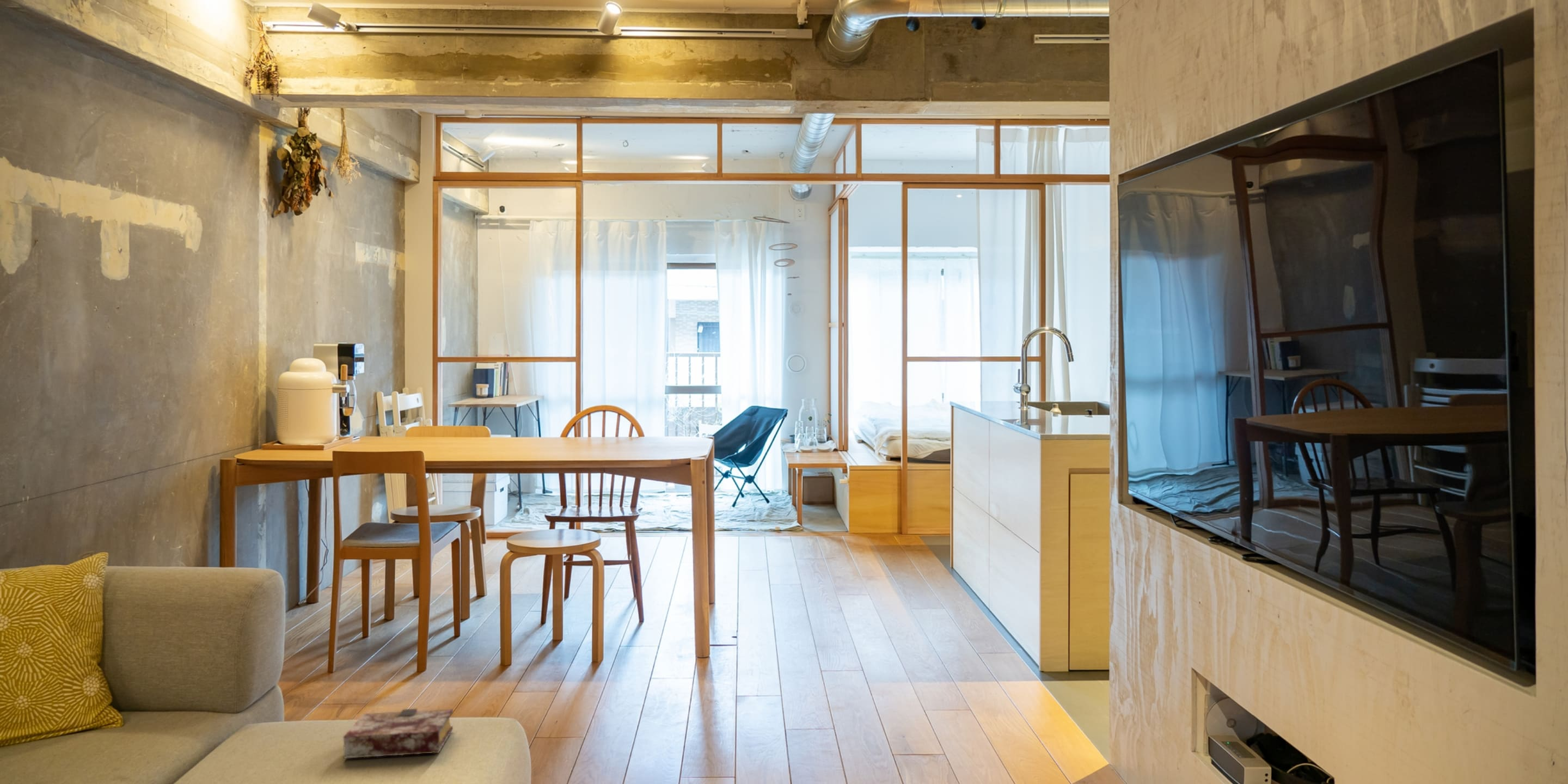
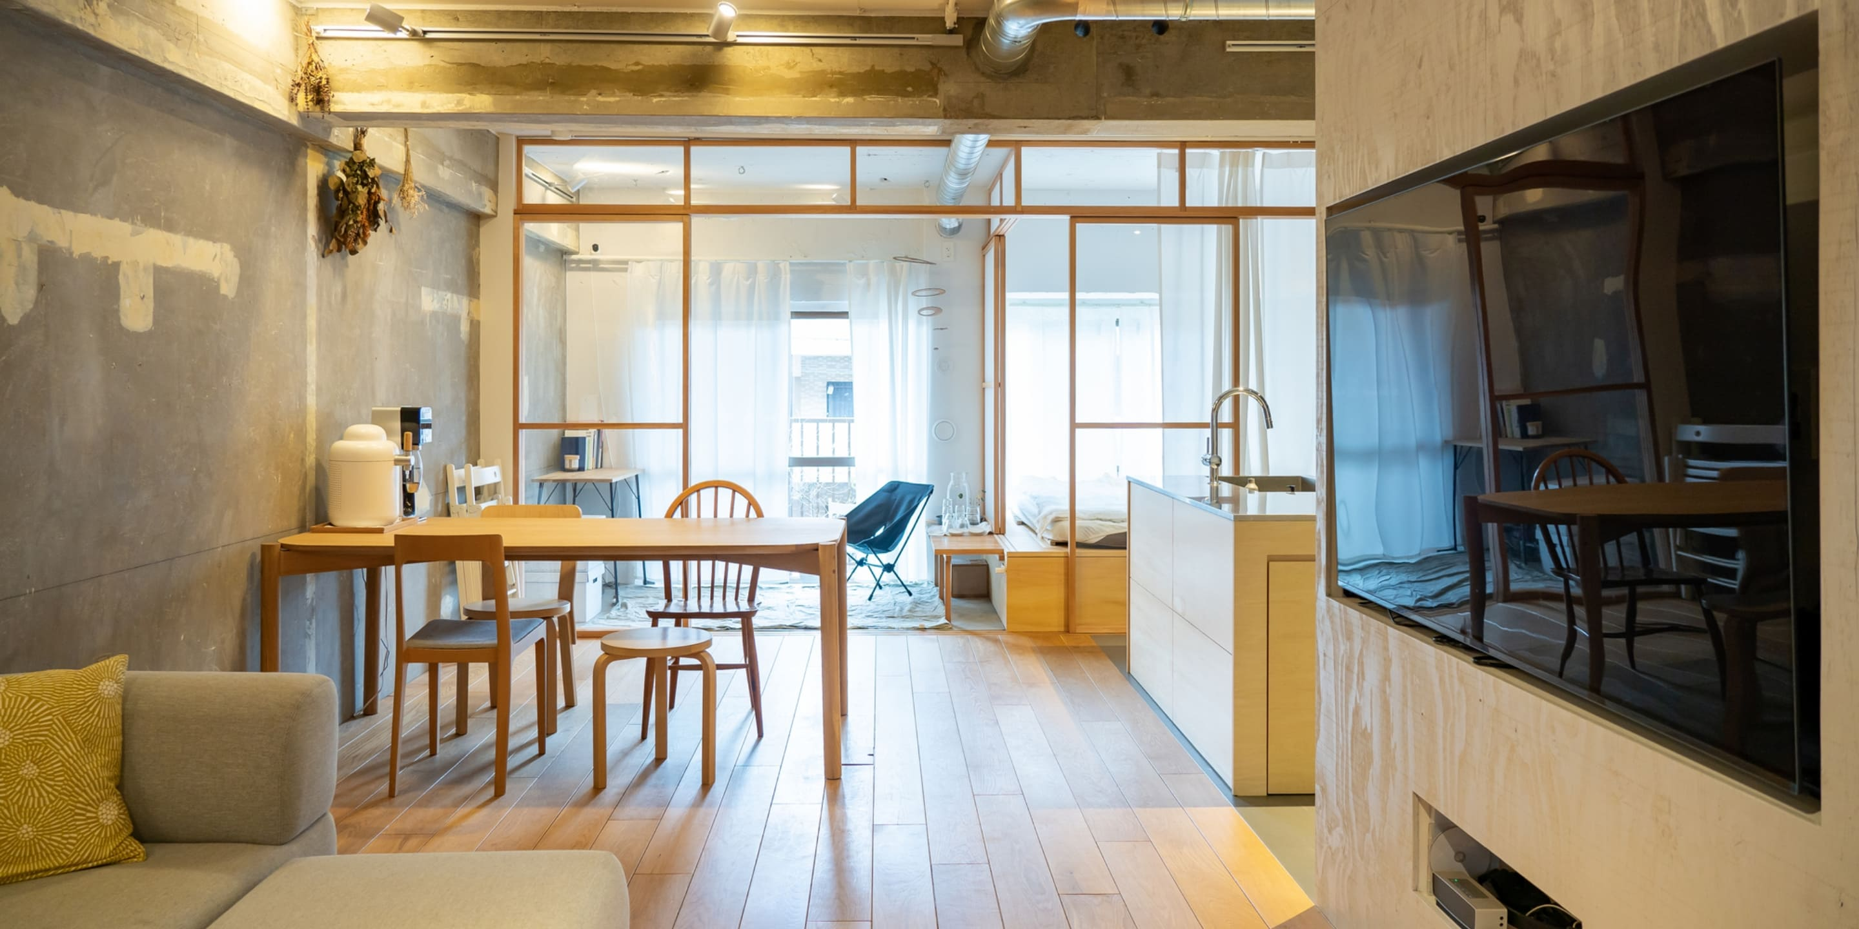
- book [343,708,454,759]
